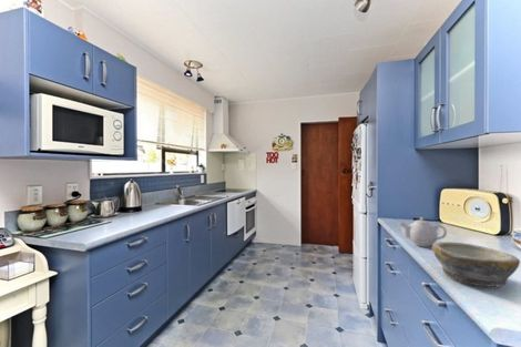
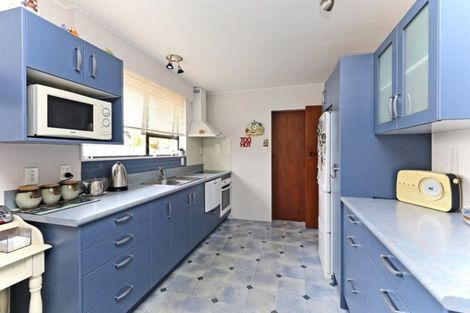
- teapot [398,216,448,248]
- bowl [431,241,521,288]
